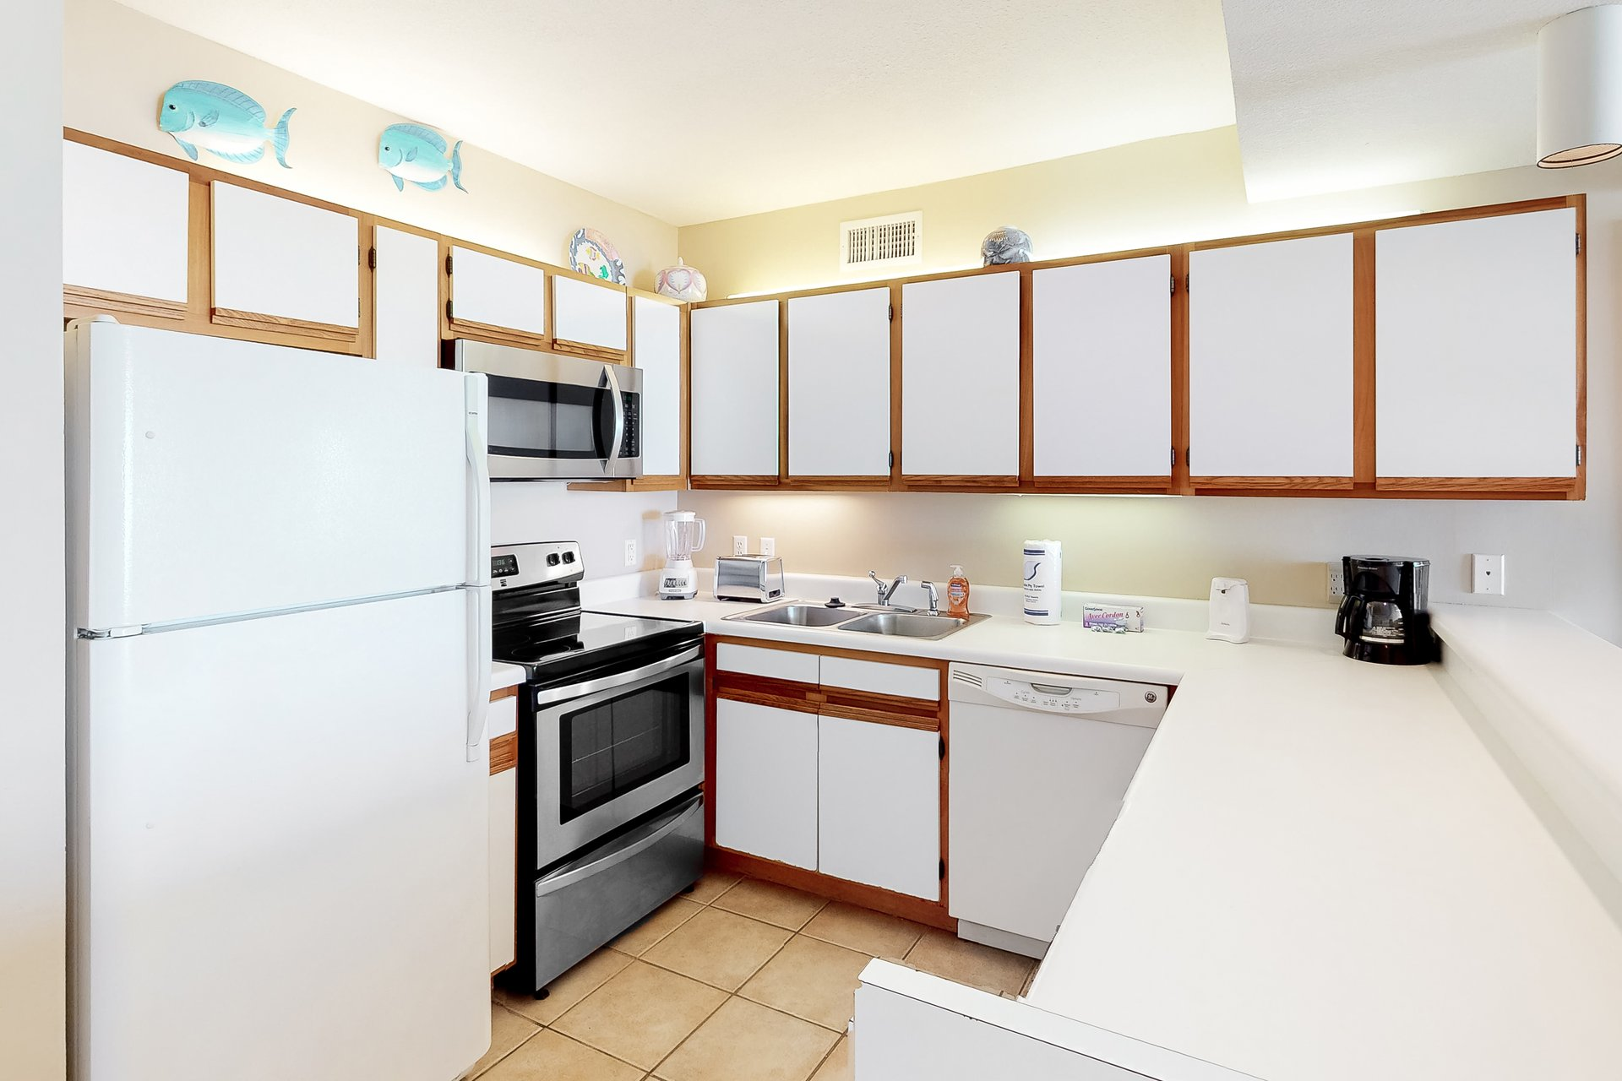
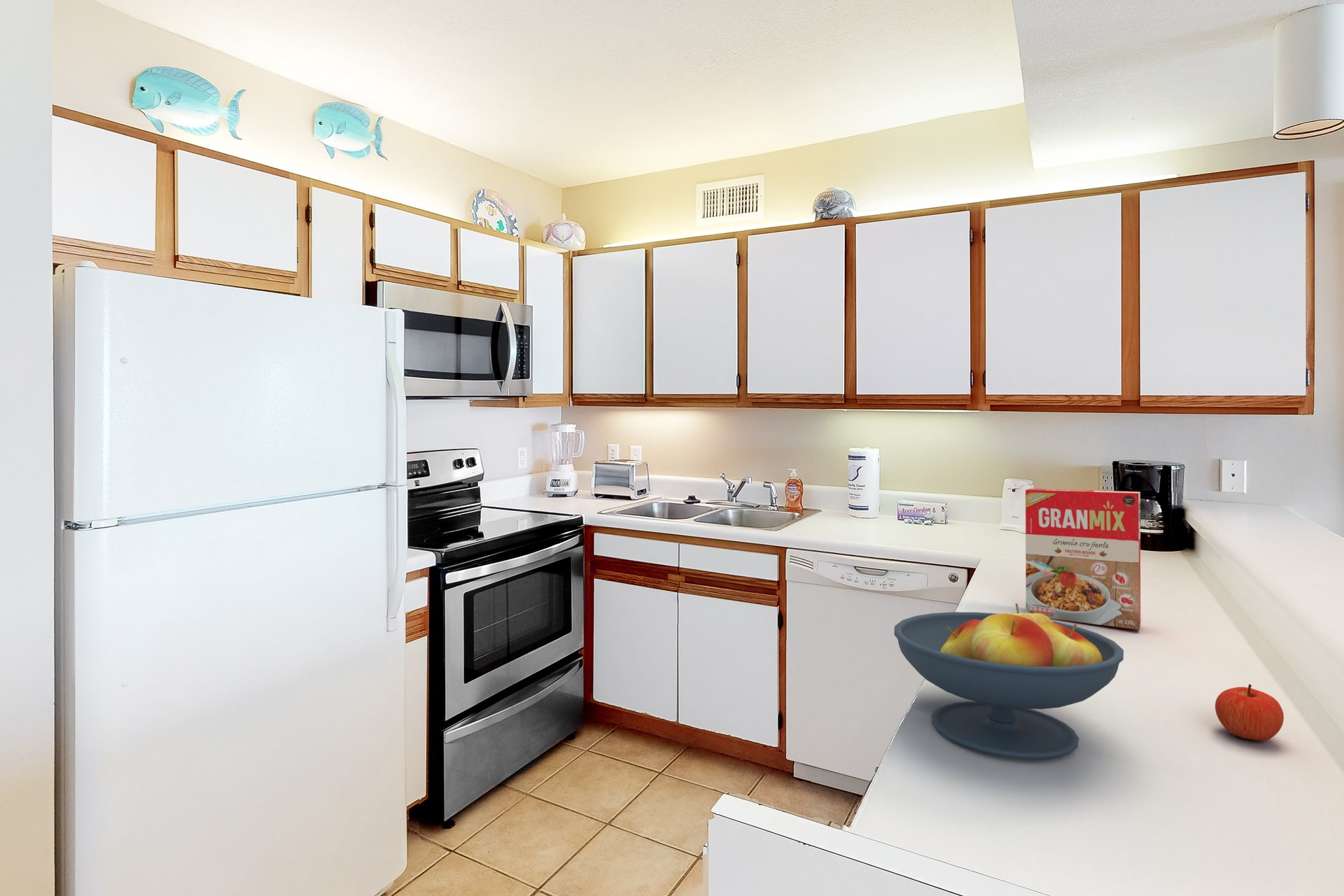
+ cereal box [1025,488,1142,630]
+ apple [1215,684,1285,741]
+ fruit bowl [893,603,1124,759]
